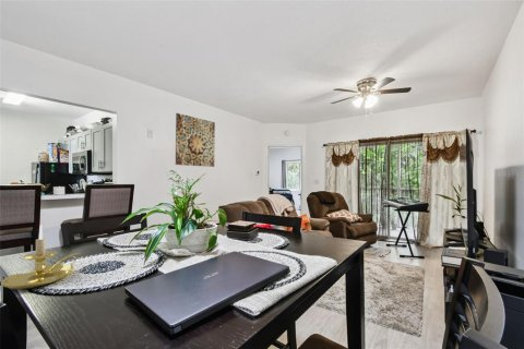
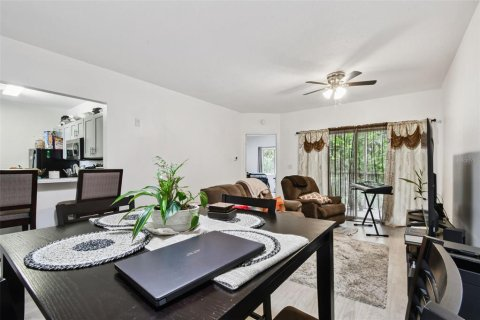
- wall art [175,112,216,168]
- candle holder [0,224,81,290]
